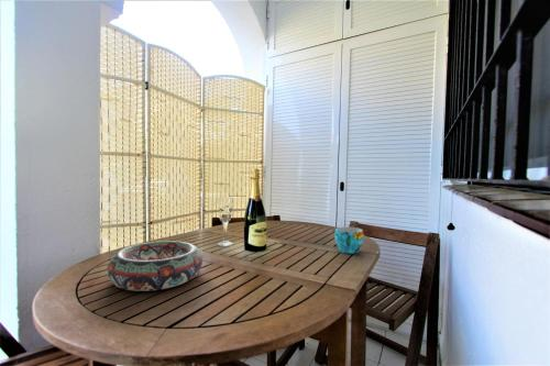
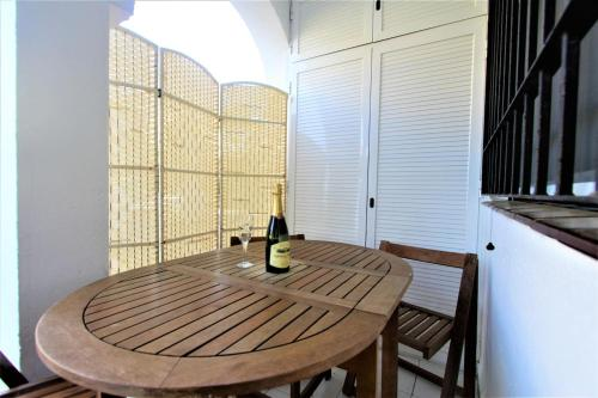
- cup [333,225,365,254]
- decorative bowl [106,240,204,292]
